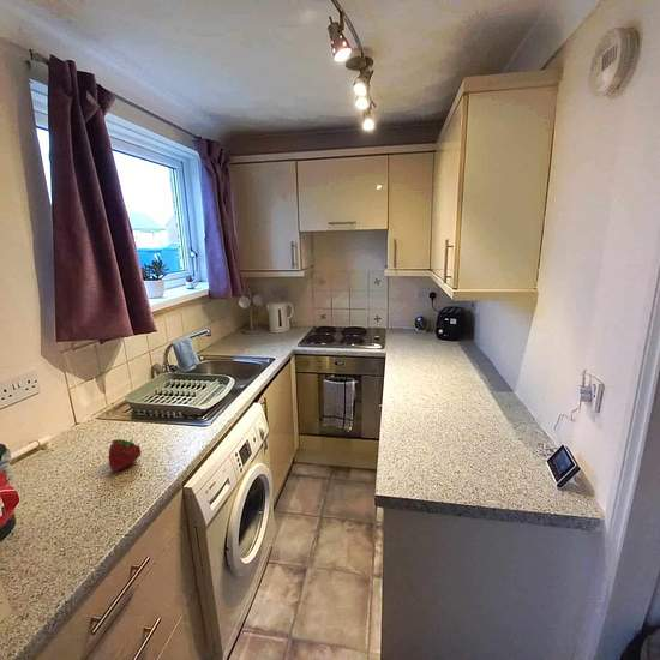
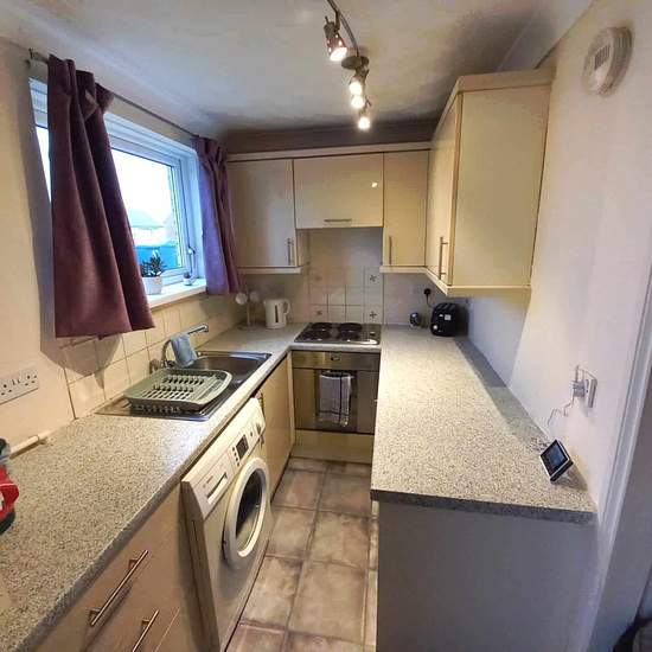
- fruit [107,438,142,473]
